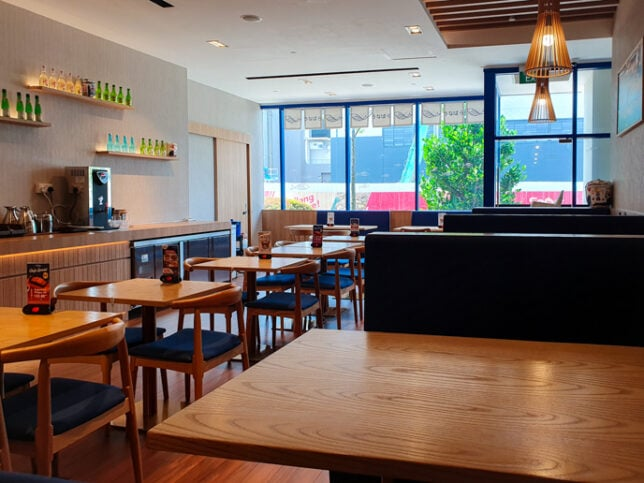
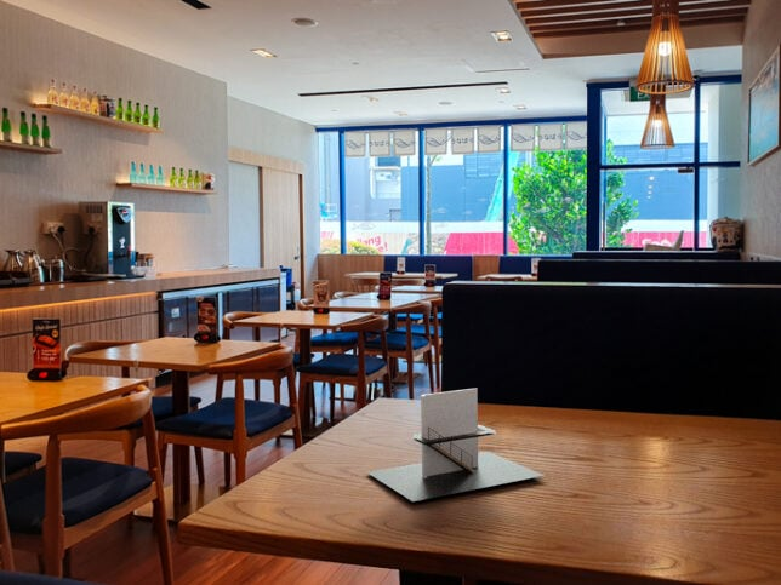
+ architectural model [366,388,546,503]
